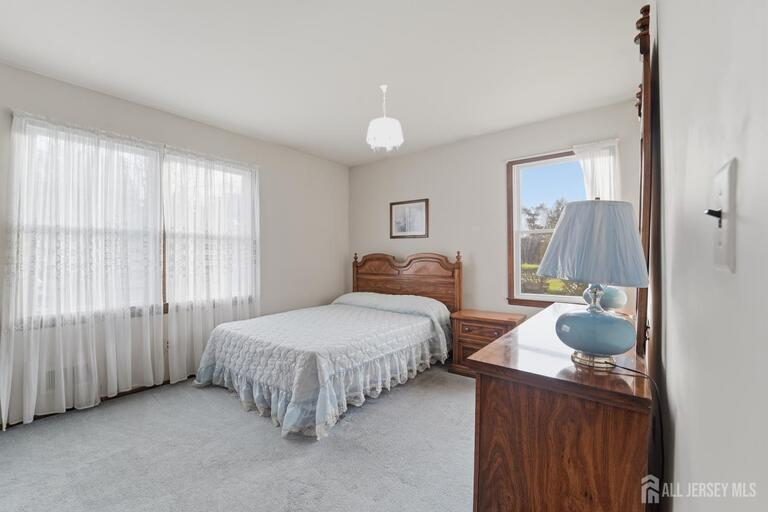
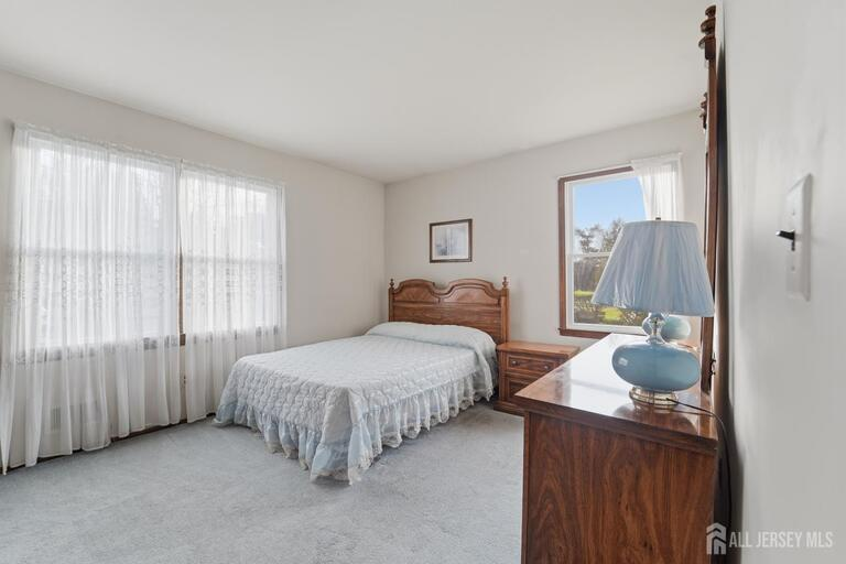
- ceiling light fixture [365,84,405,153]
